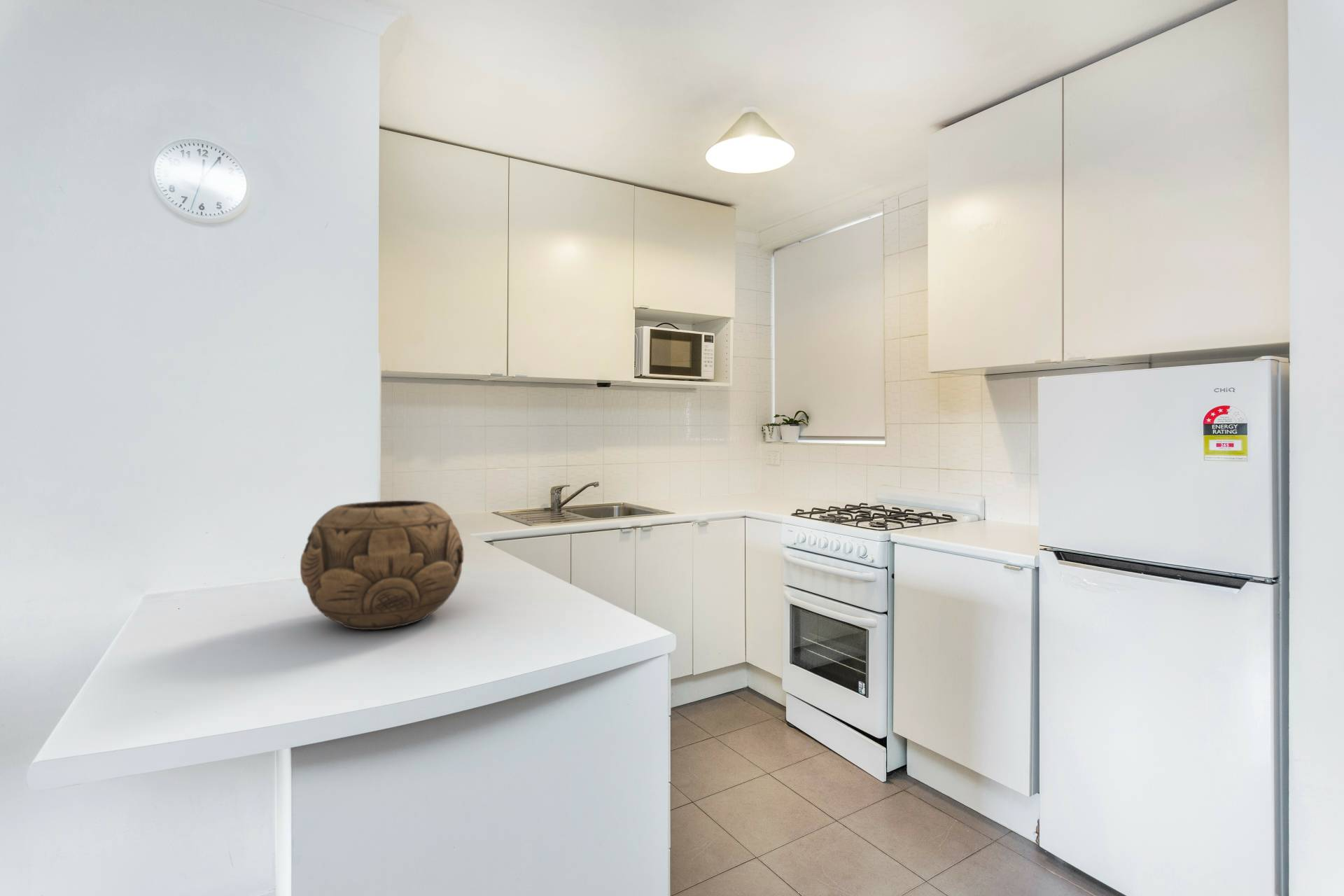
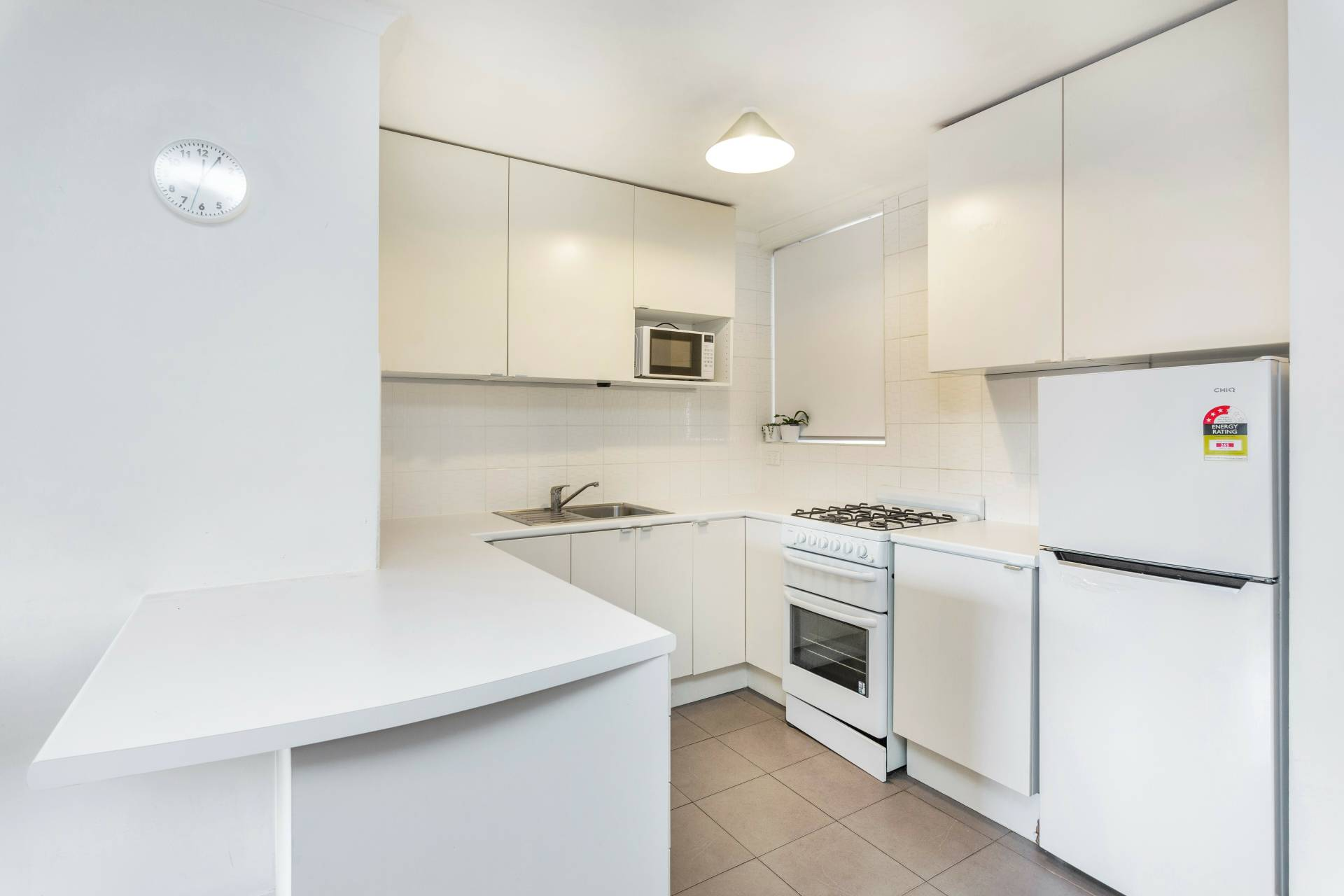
- decorative bowl [300,500,465,631]
